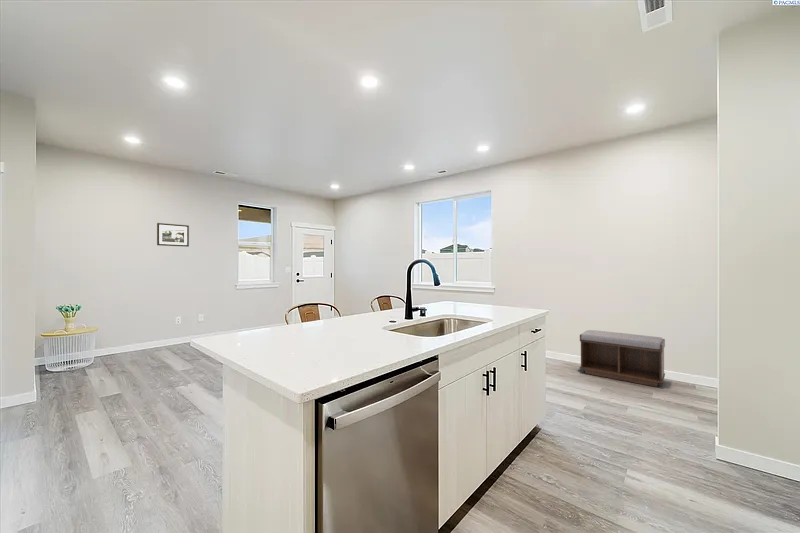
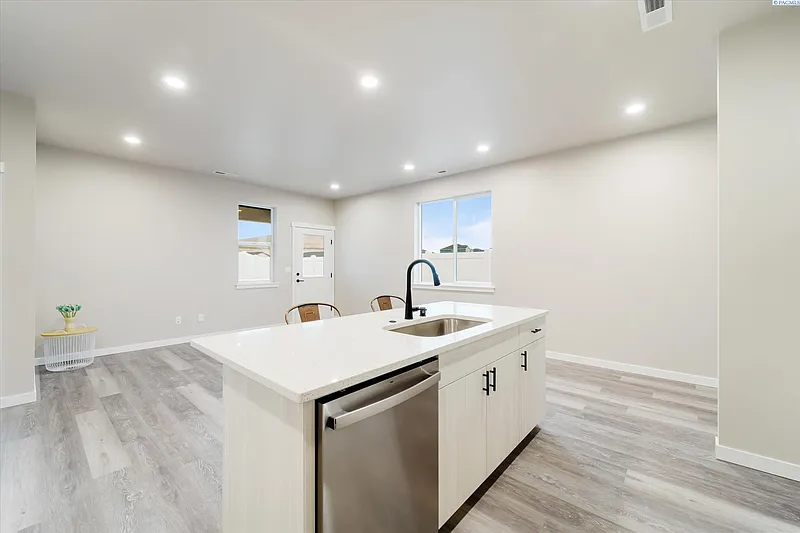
- picture frame [156,222,190,248]
- bench [579,329,666,388]
